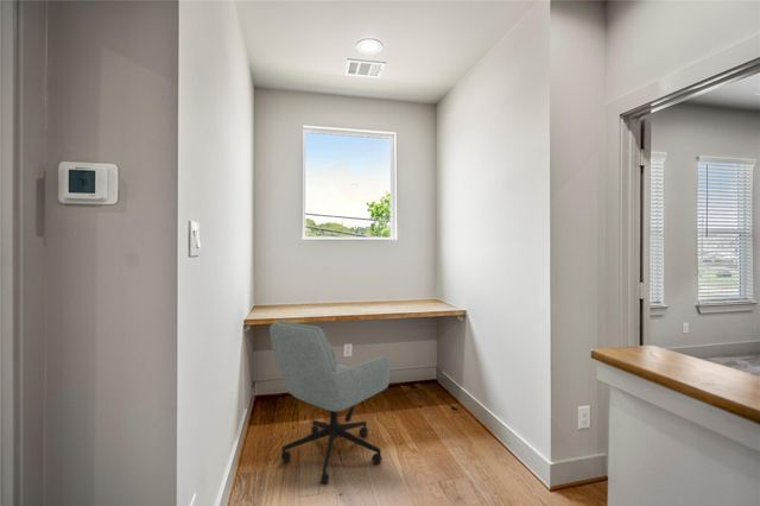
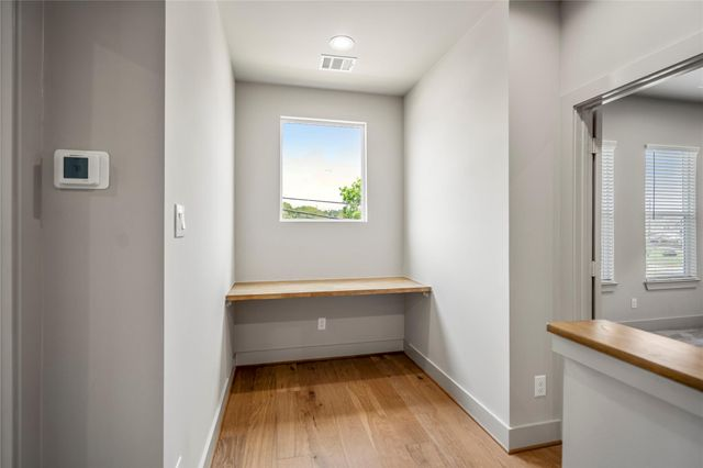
- office chair [268,320,391,486]
